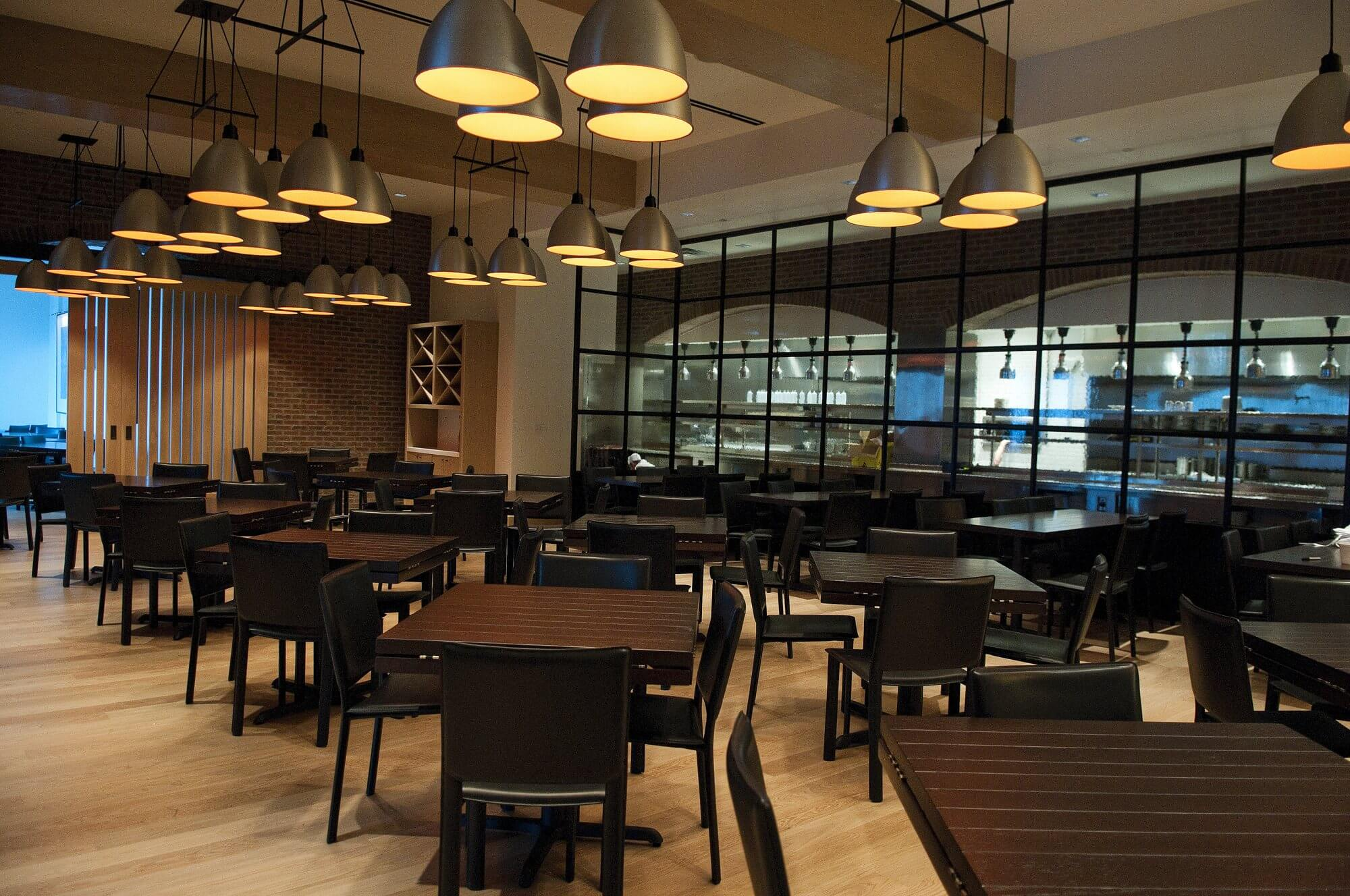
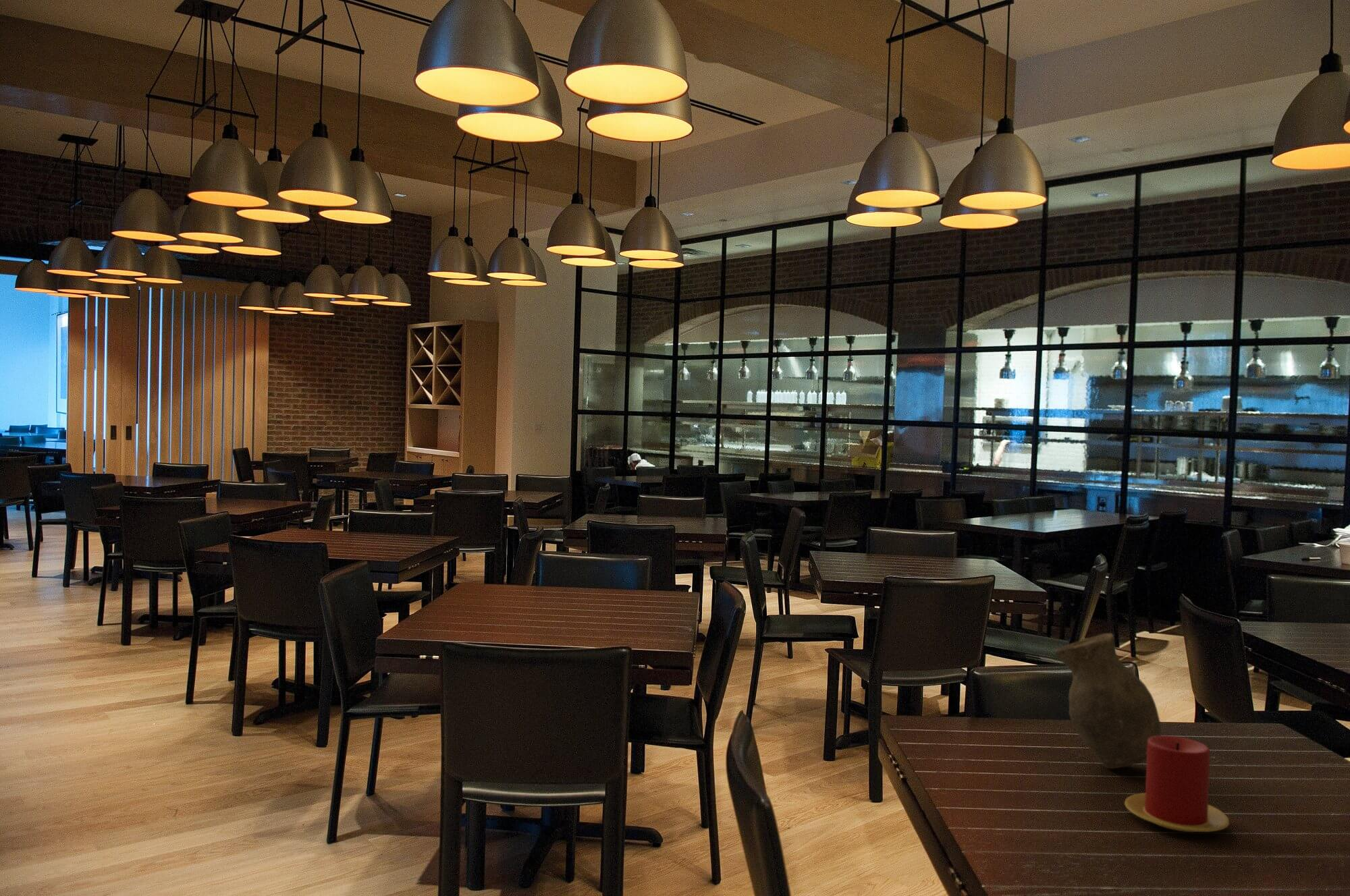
+ candle [1124,735,1230,833]
+ vase [1053,633,1162,769]
